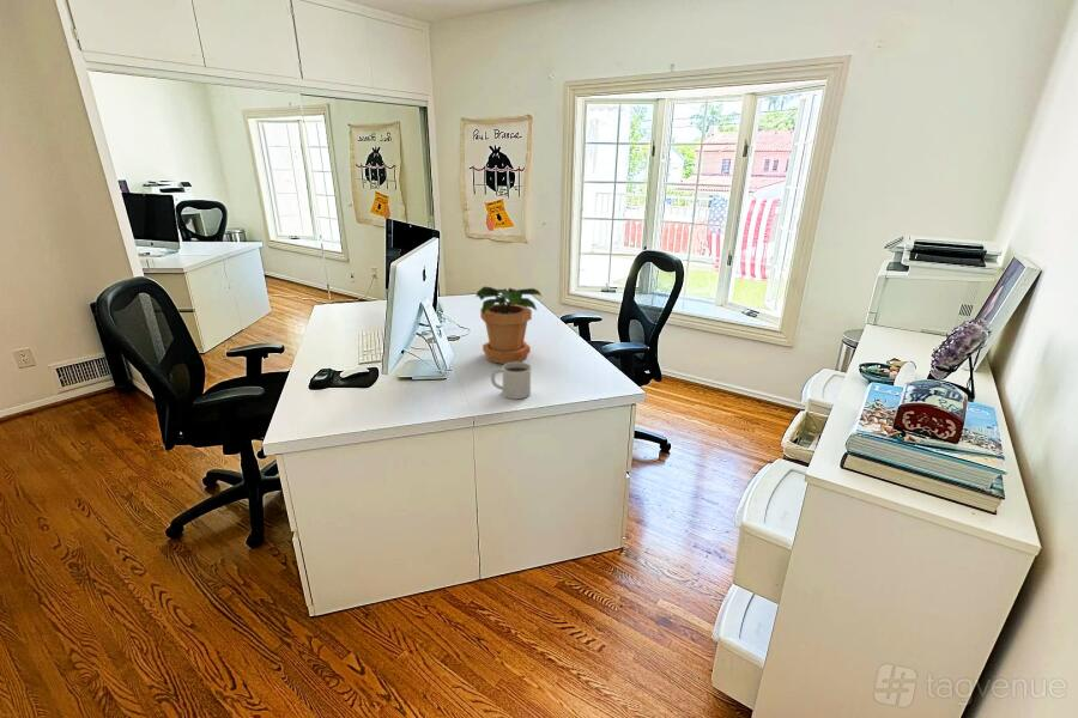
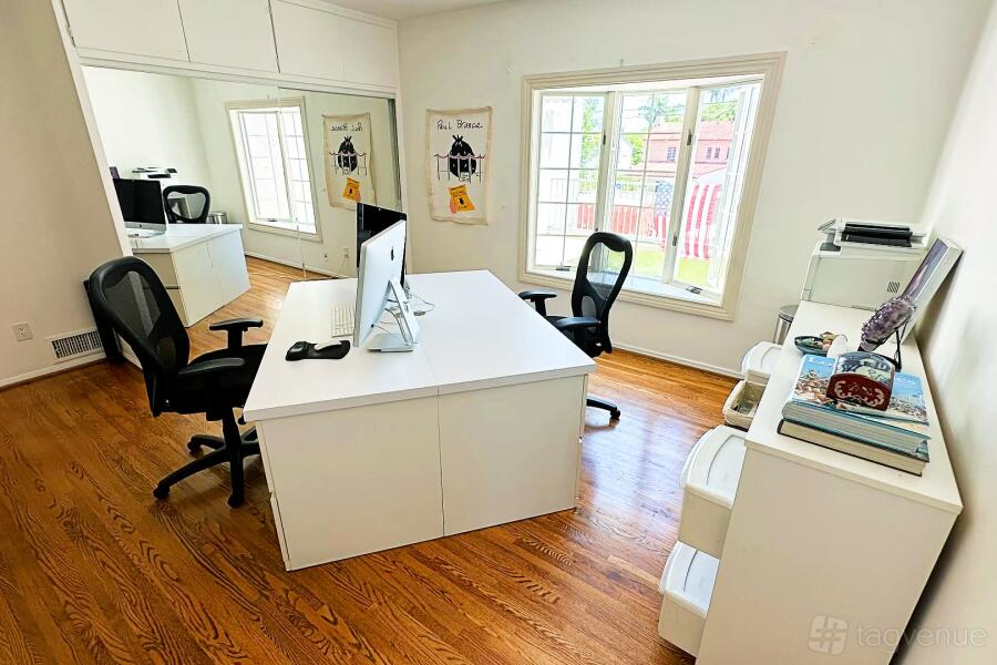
- mug [490,361,532,400]
- potted plant [474,286,543,365]
